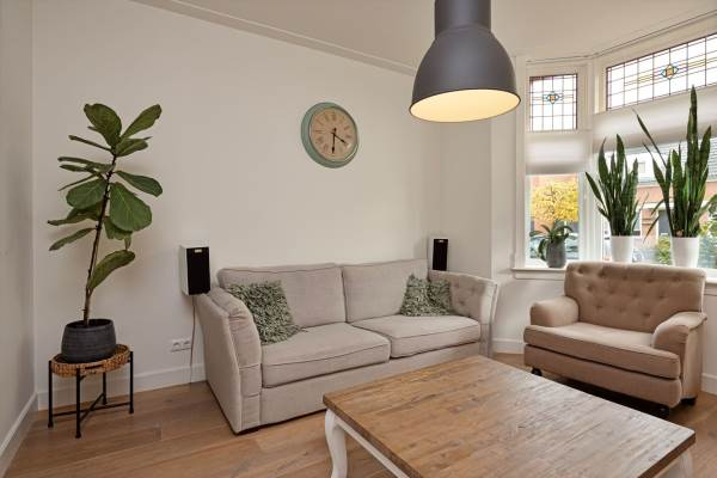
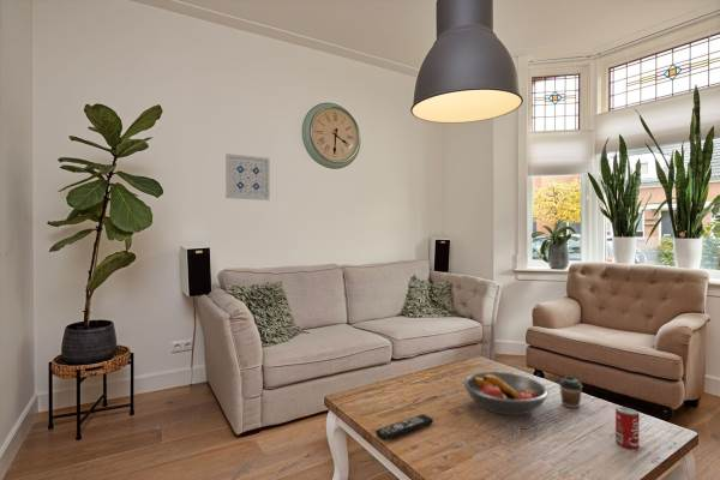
+ remote control [374,413,434,442]
+ wall art [224,152,271,202]
+ beverage can [614,406,641,450]
+ fruit bowl [462,371,550,416]
+ coffee cup [558,374,583,409]
